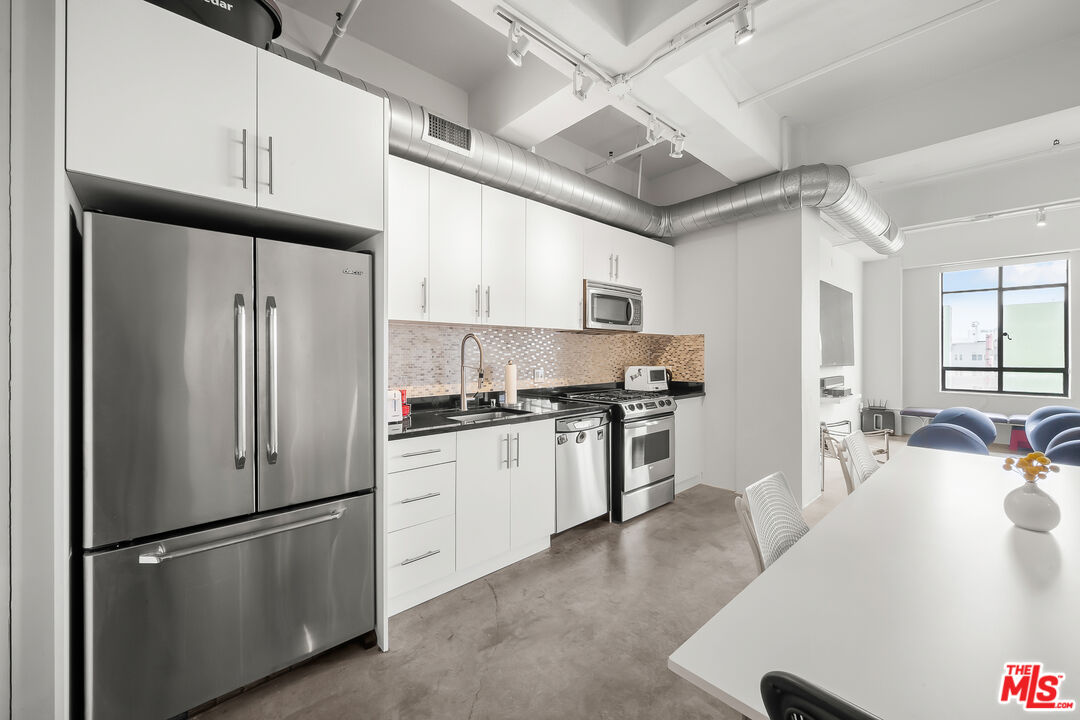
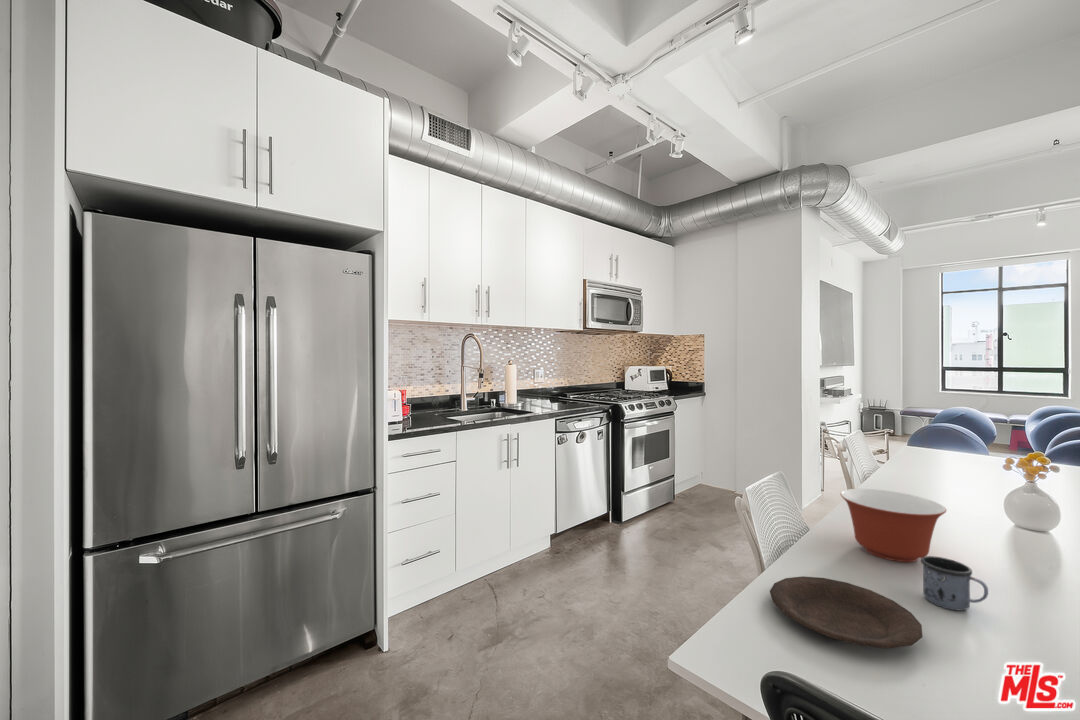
+ plate [769,575,923,649]
+ mug [920,555,989,611]
+ mixing bowl [840,488,947,563]
